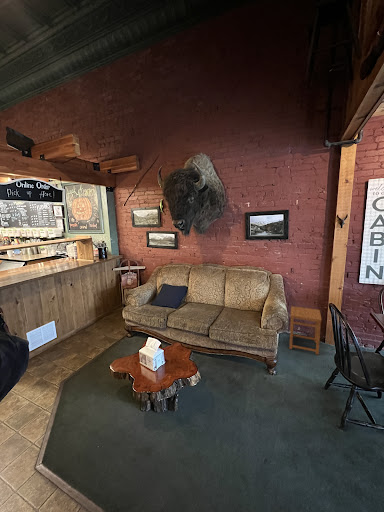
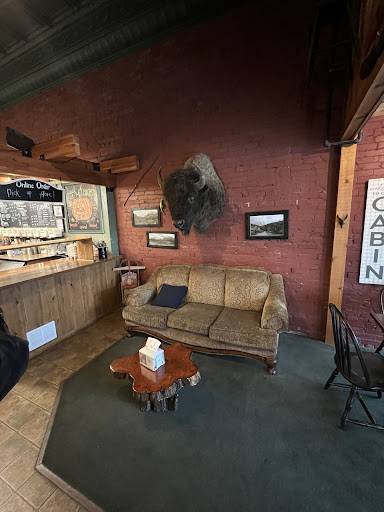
- side table [288,305,322,356]
